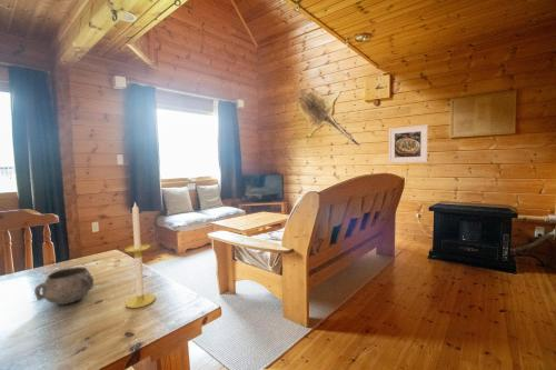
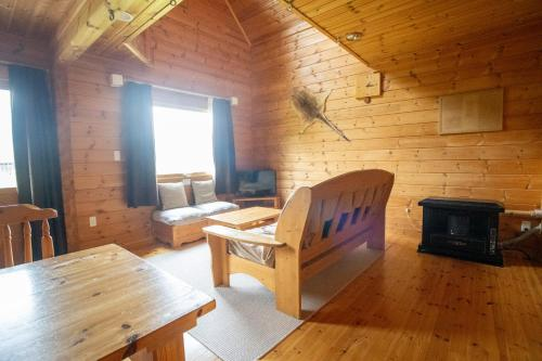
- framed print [388,123,429,164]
- candle [123,200,156,309]
- decorative bowl [33,266,95,306]
